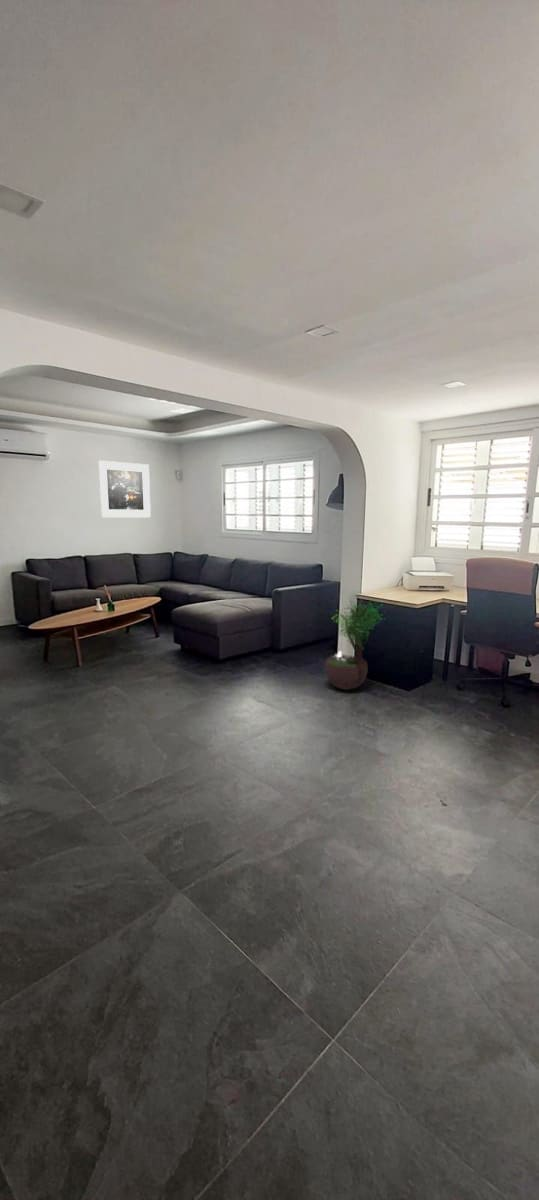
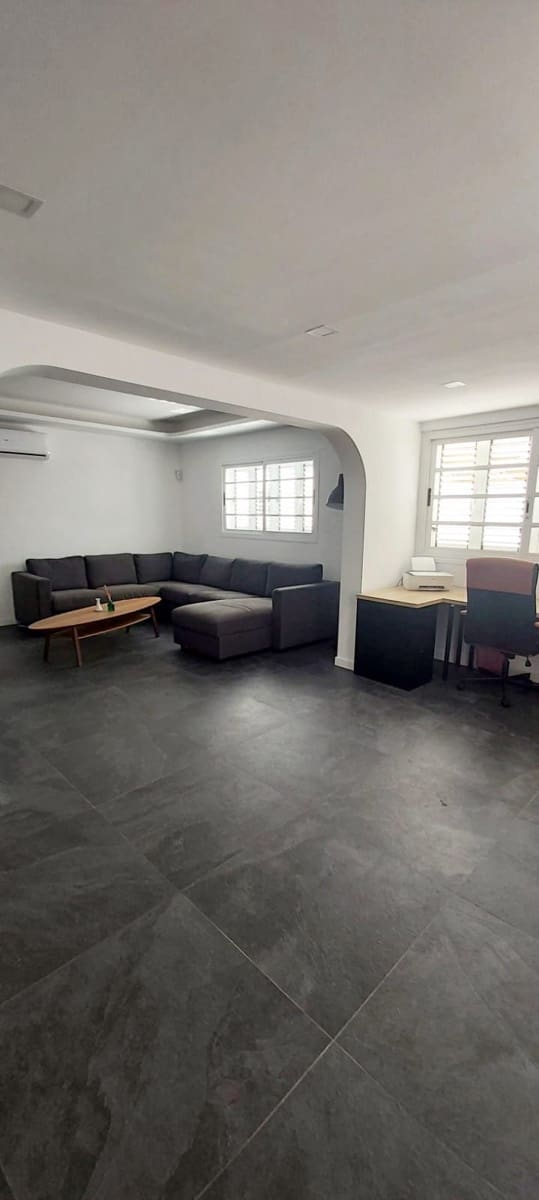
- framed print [97,459,152,518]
- potted tree [324,596,386,691]
